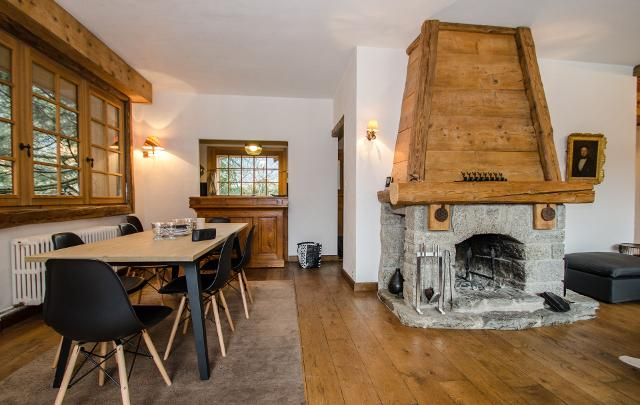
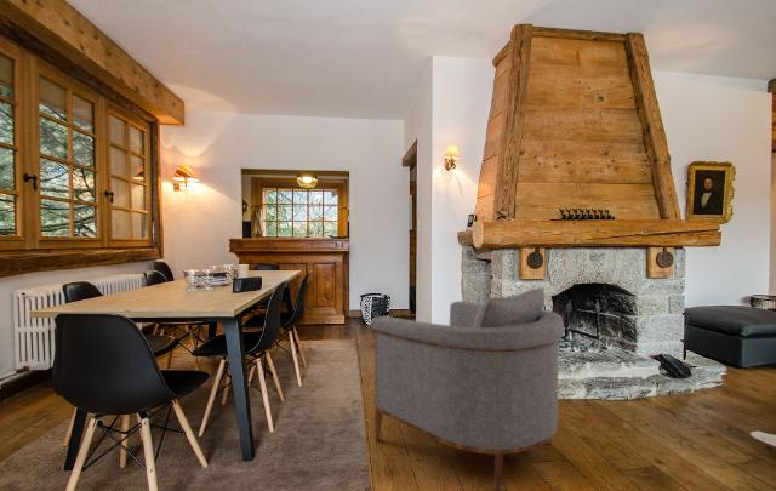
+ armchair [370,287,565,491]
